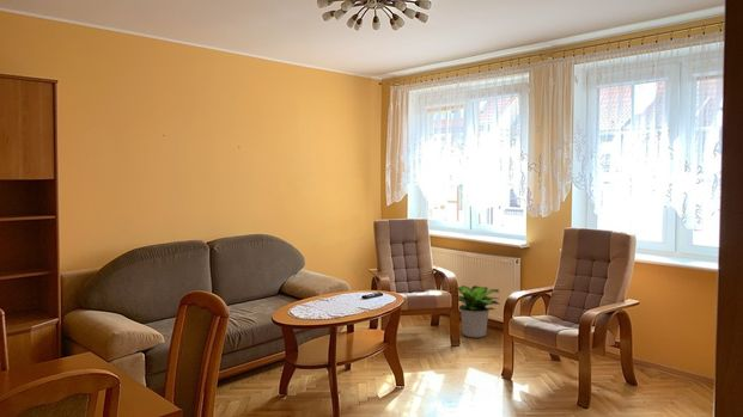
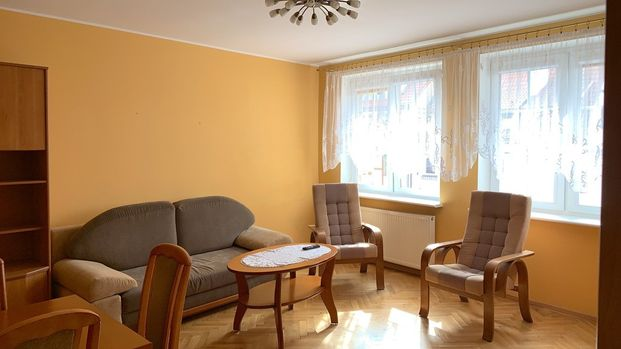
- potted plant [457,284,501,339]
